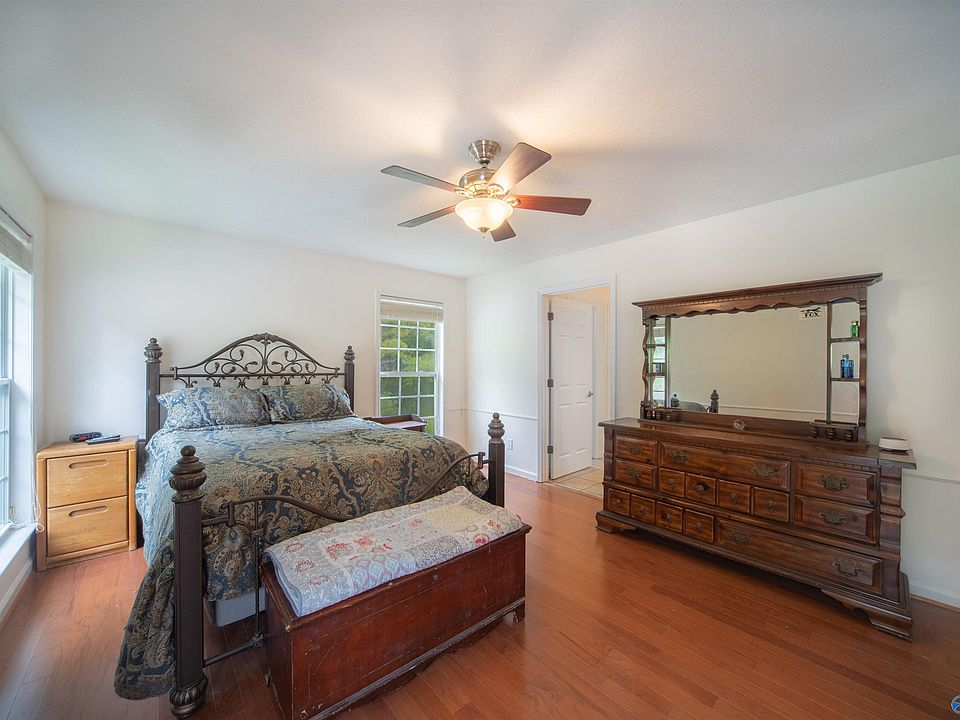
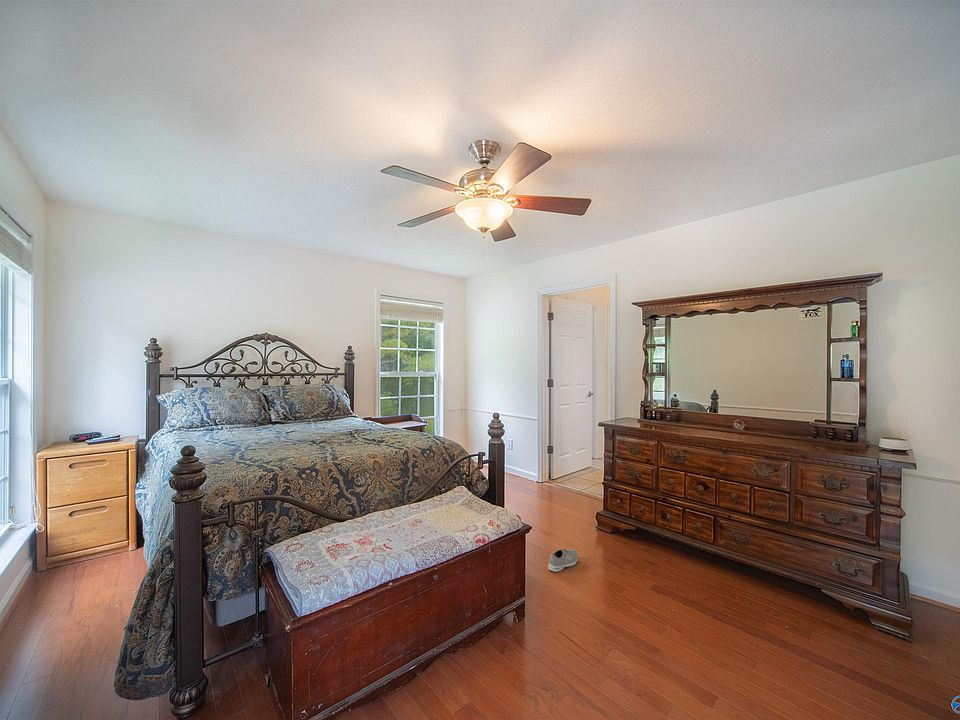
+ sneaker [547,547,579,573]
